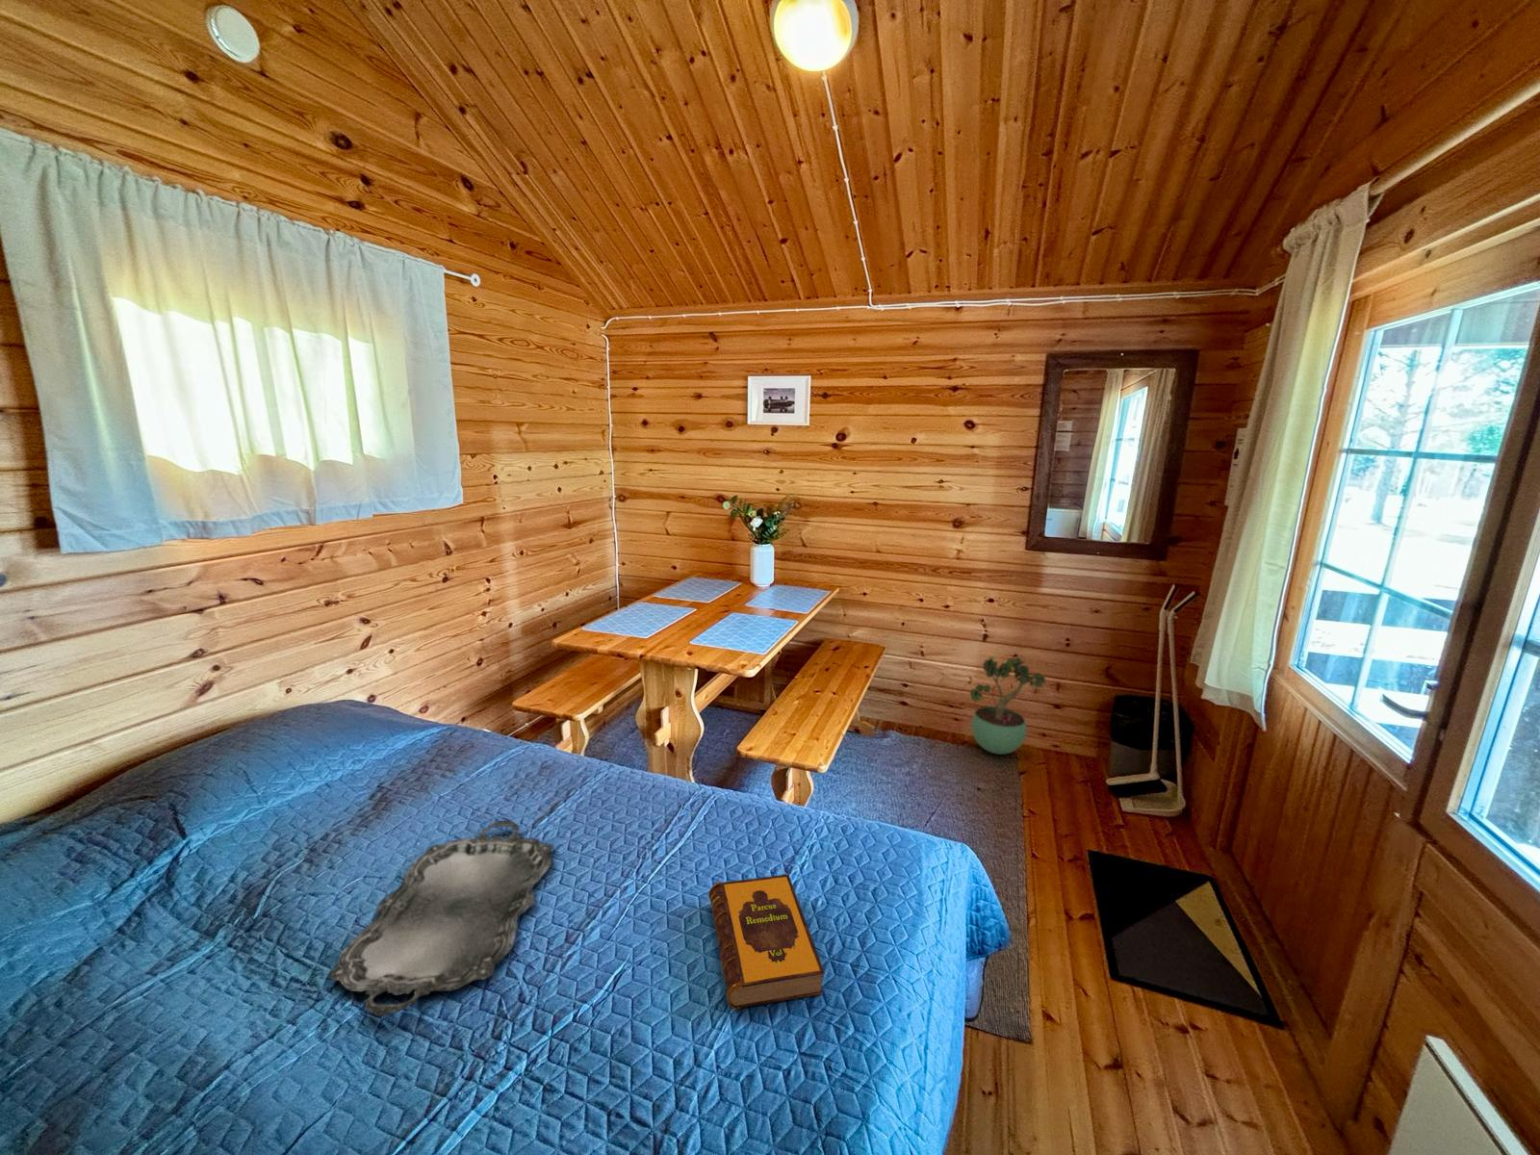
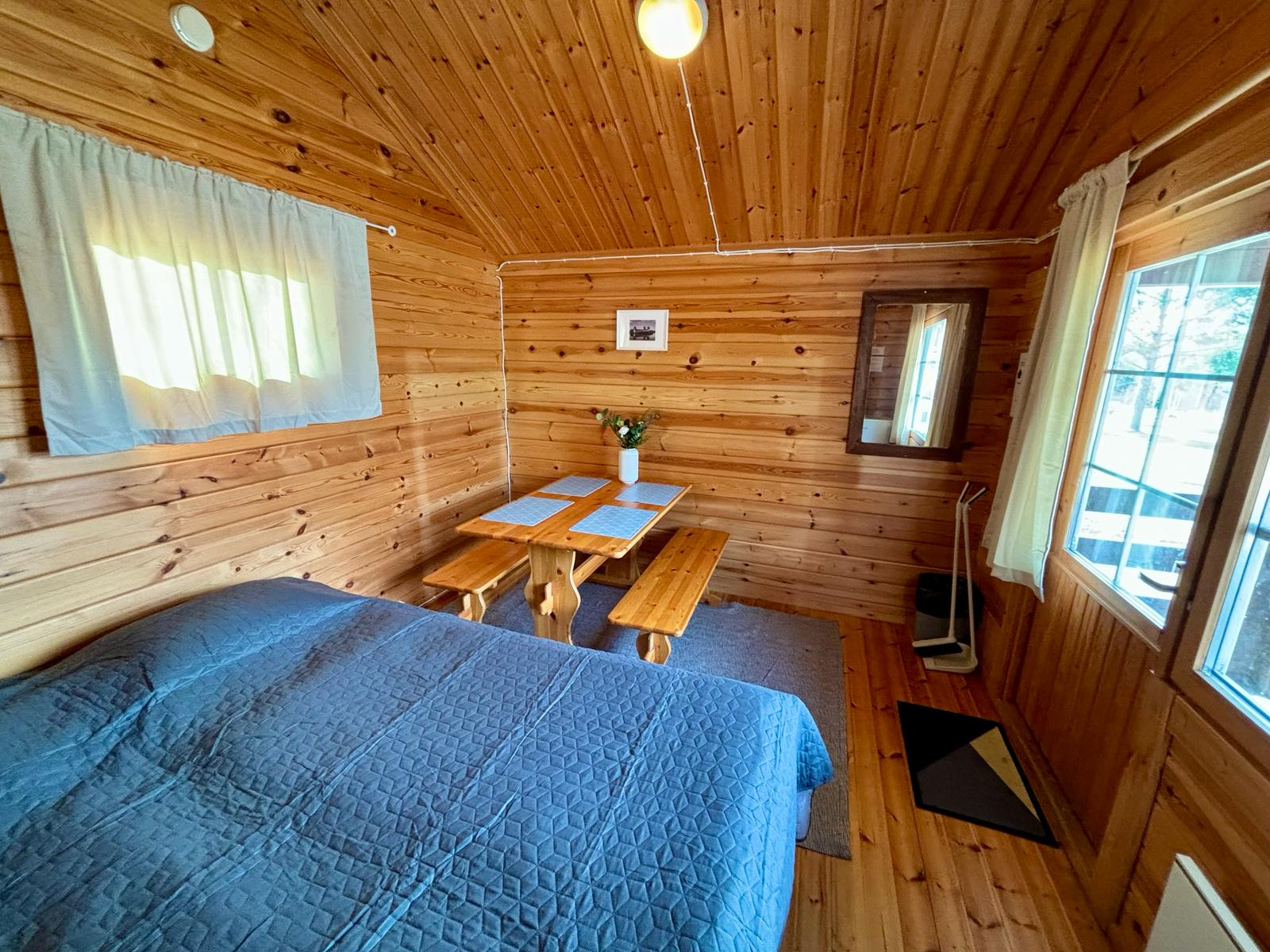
- serving tray [327,819,554,1018]
- potted plant [969,655,1046,756]
- hardback book [707,874,826,1011]
